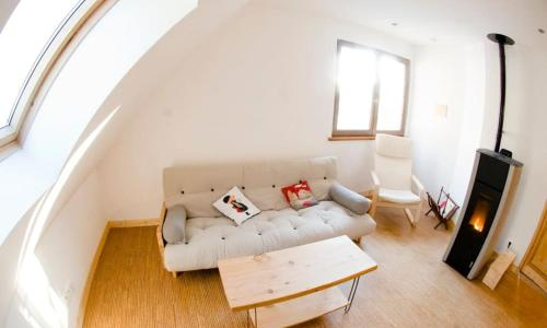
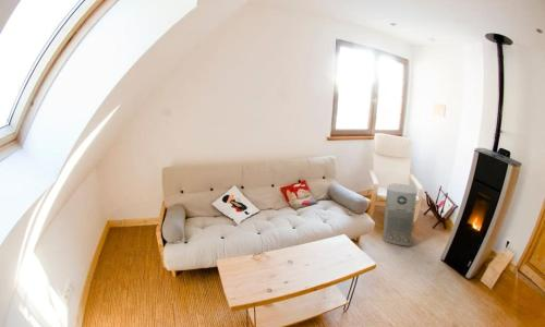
+ air purifier [382,182,417,247]
